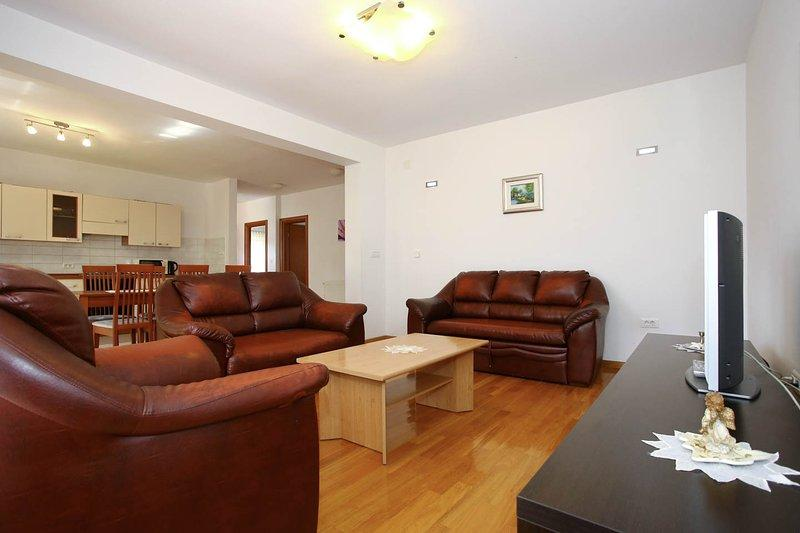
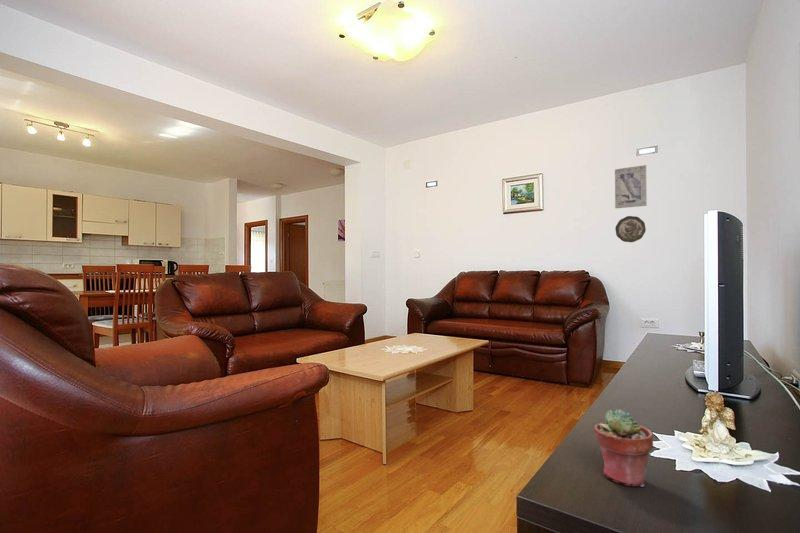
+ potted succulent [593,408,654,488]
+ wall art [614,164,648,209]
+ decorative plate [614,215,647,243]
